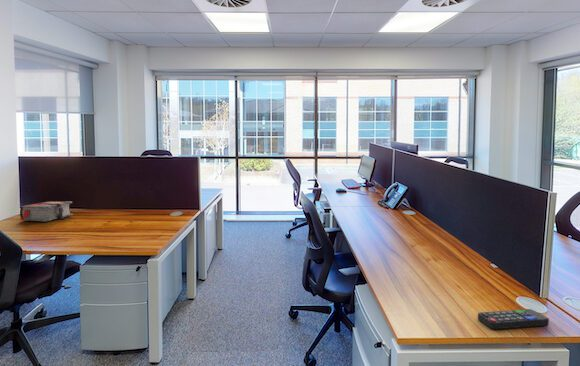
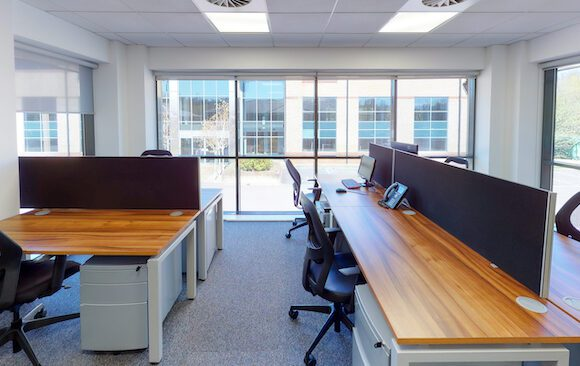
- remote control [477,308,550,330]
- bible [19,200,74,223]
